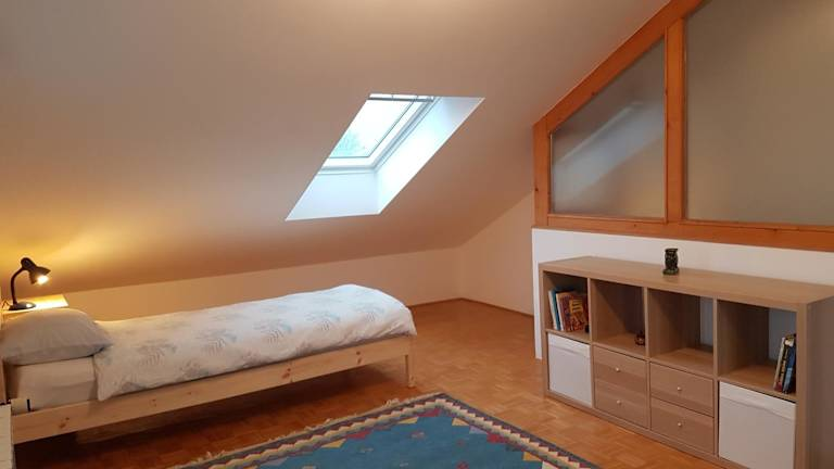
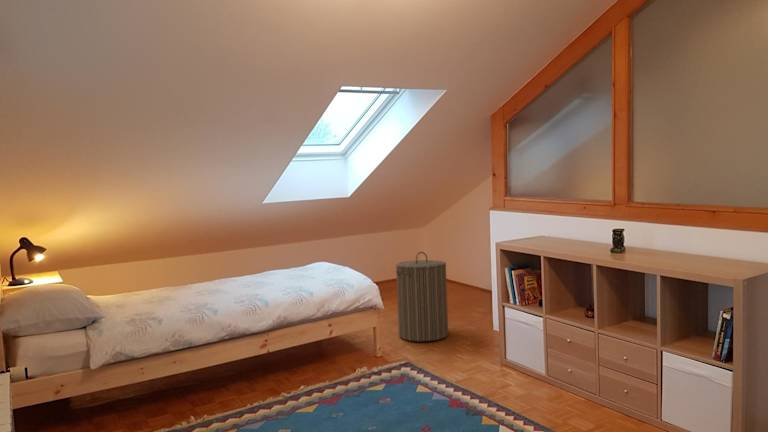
+ laundry hamper [395,251,449,342]
